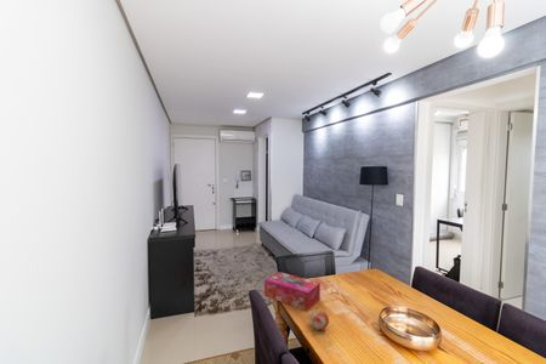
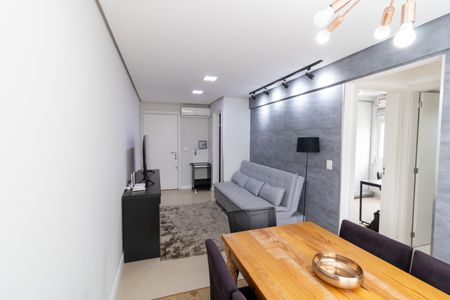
- fruit [308,308,330,331]
- tissue box [263,271,322,312]
